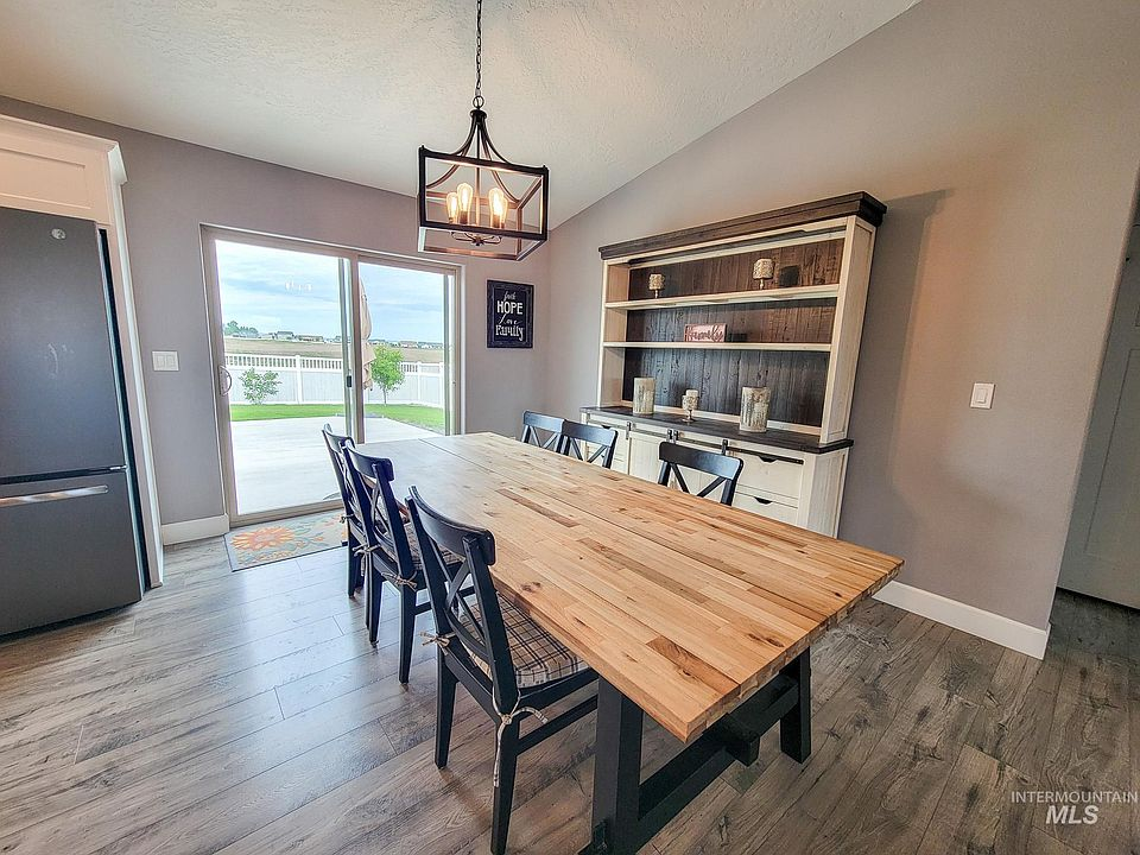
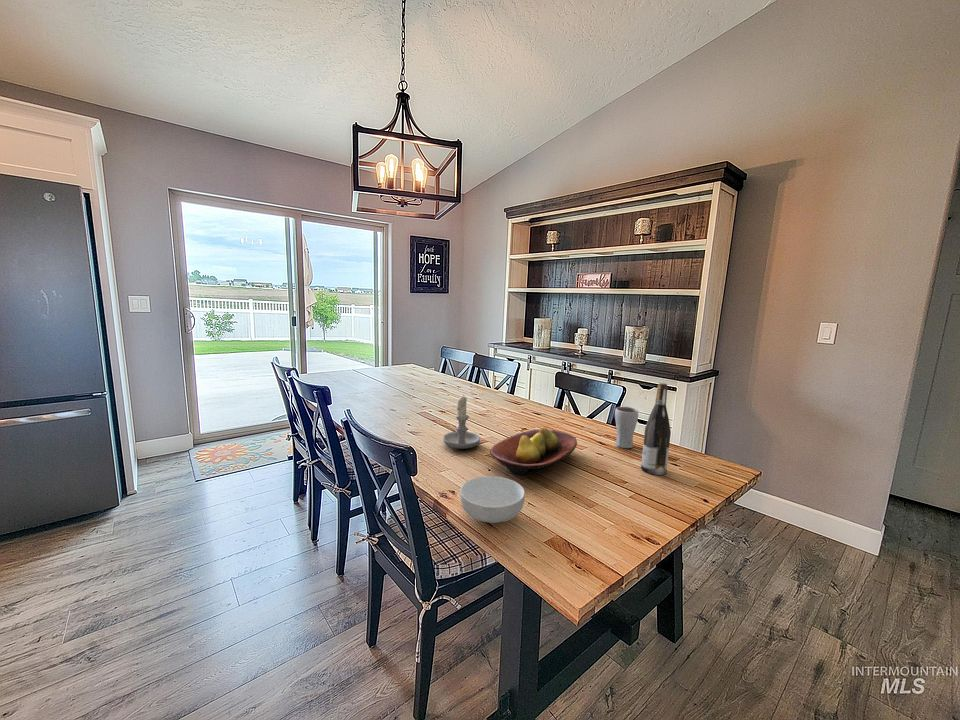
+ fruit bowl [489,427,578,476]
+ candle [442,393,481,450]
+ cereal bowl [459,475,526,524]
+ wine bottle [640,382,672,476]
+ drinking glass [614,406,639,449]
